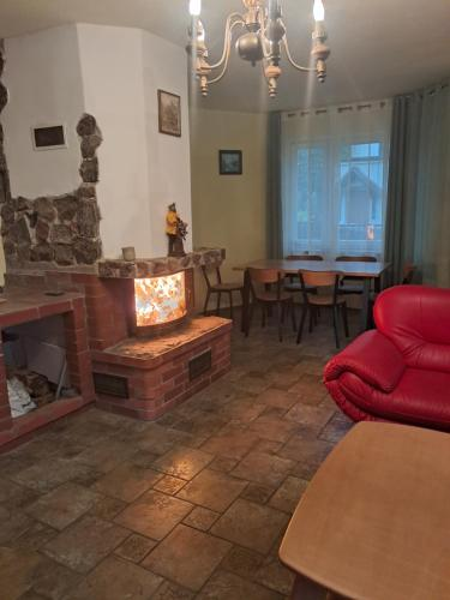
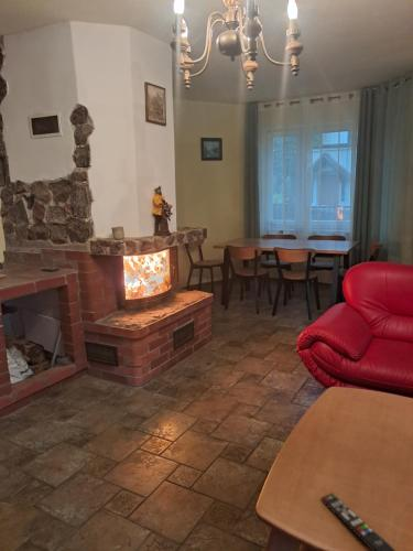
+ remote control [319,493,396,551]
